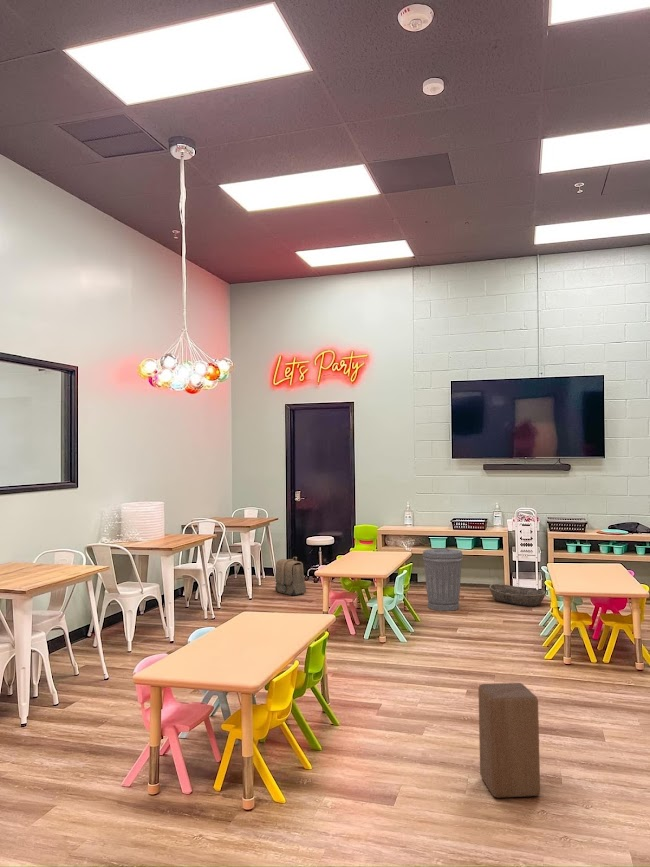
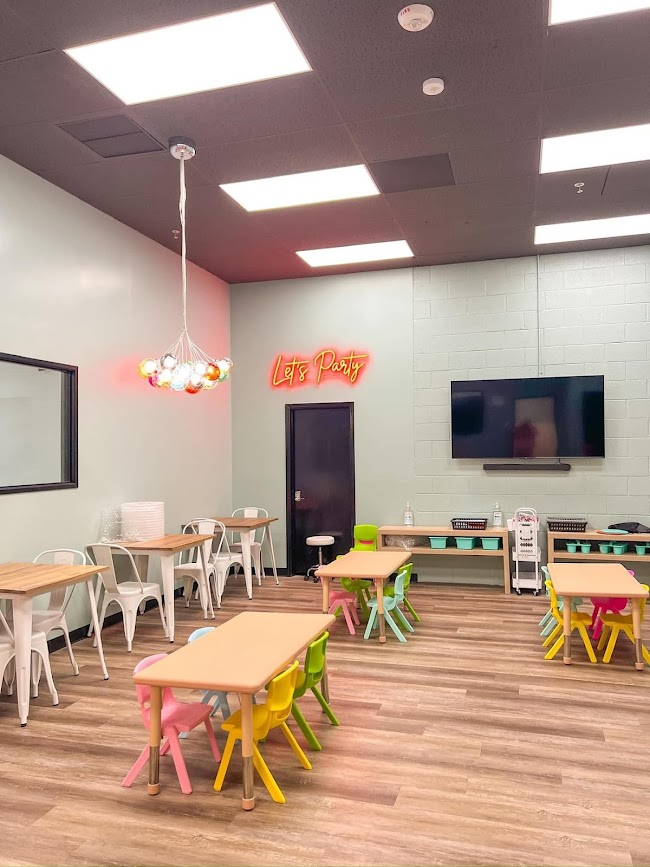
- basket [489,583,546,607]
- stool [477,682,541,799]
- backpack [274,556,307,597]
- trash can [422,547,464,612]
